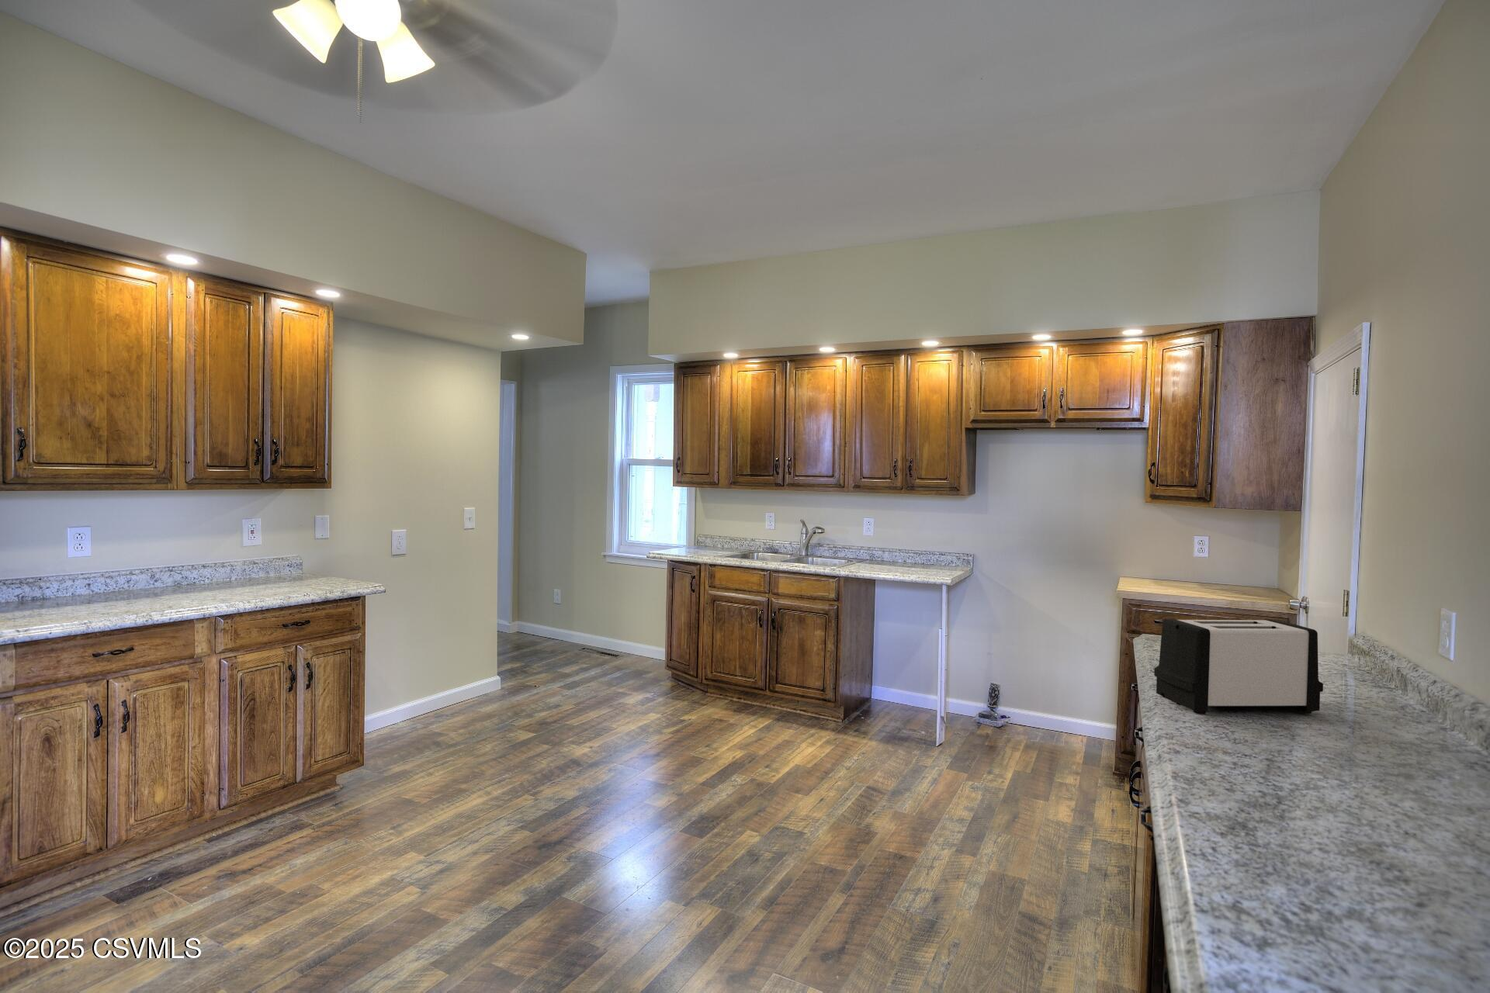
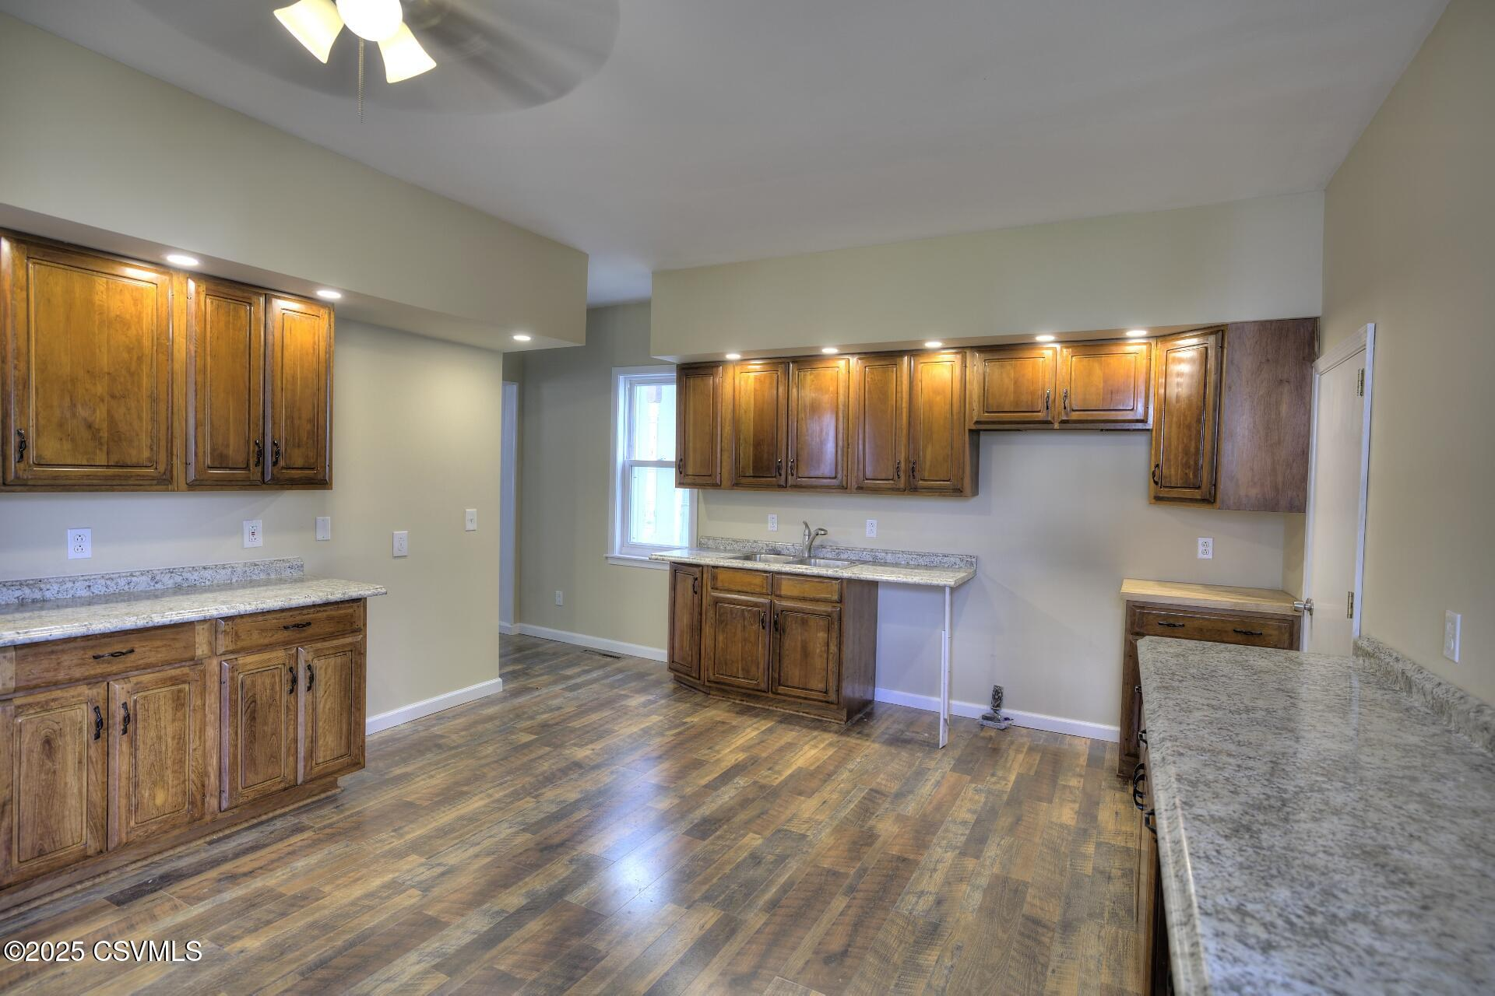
- toaster [1153,617,1324,715]
